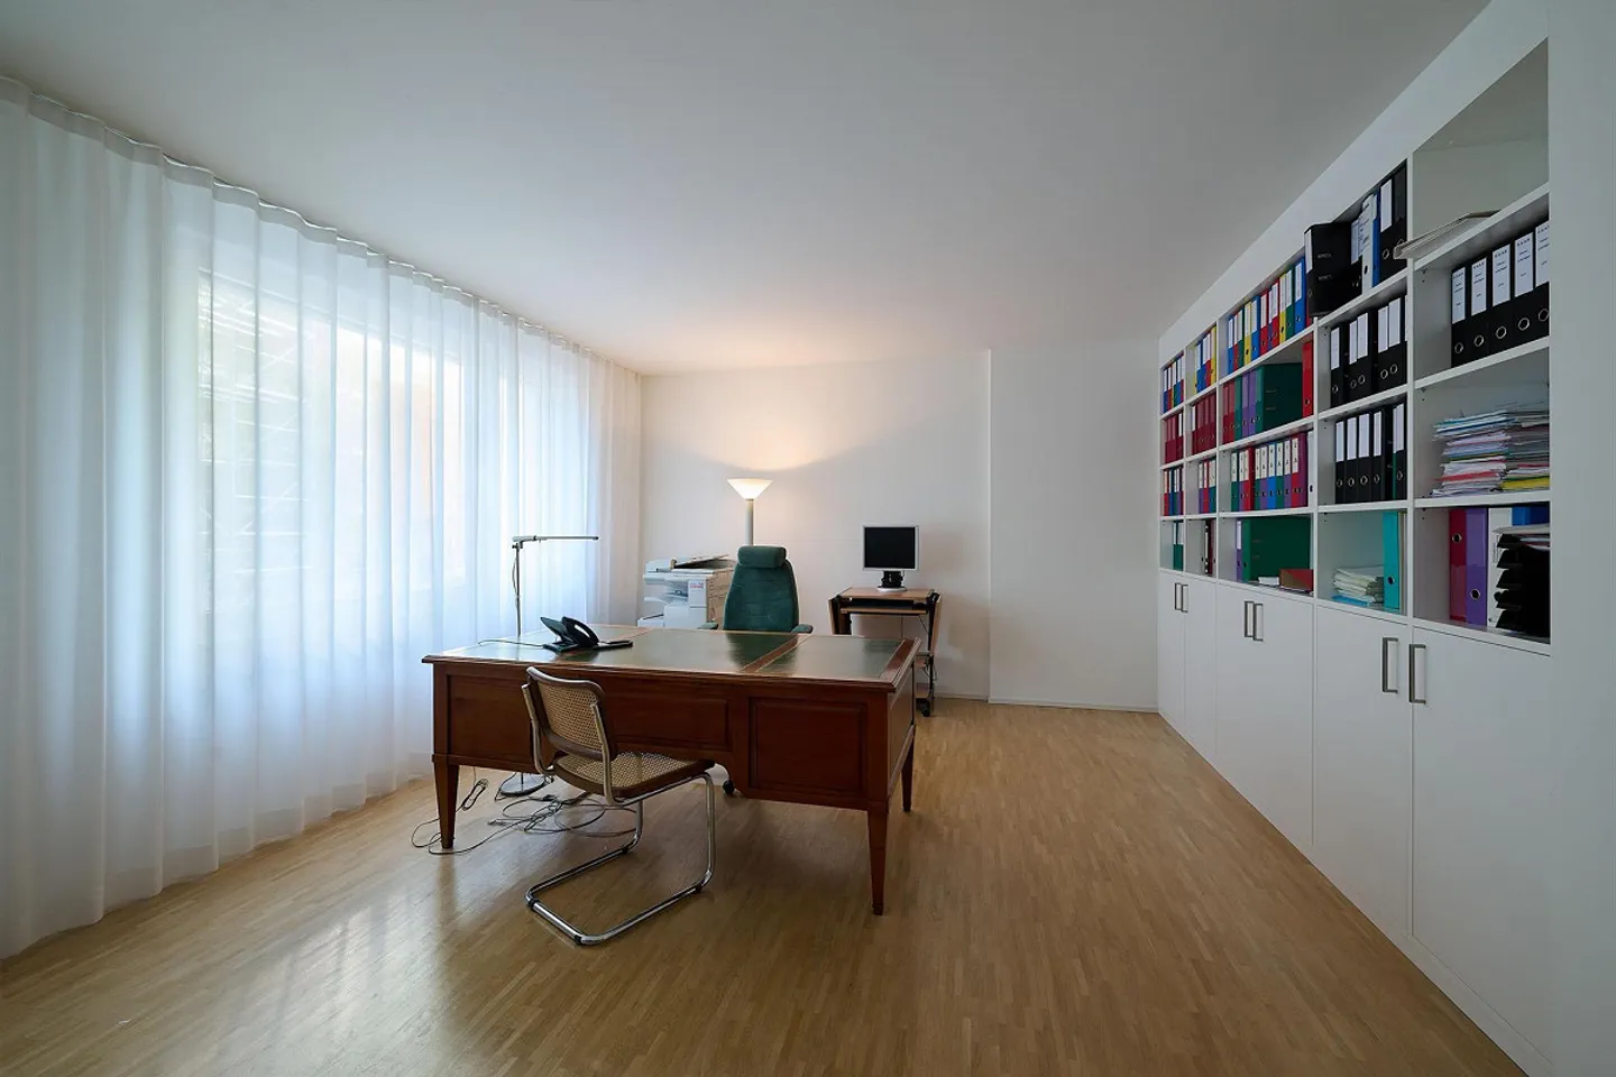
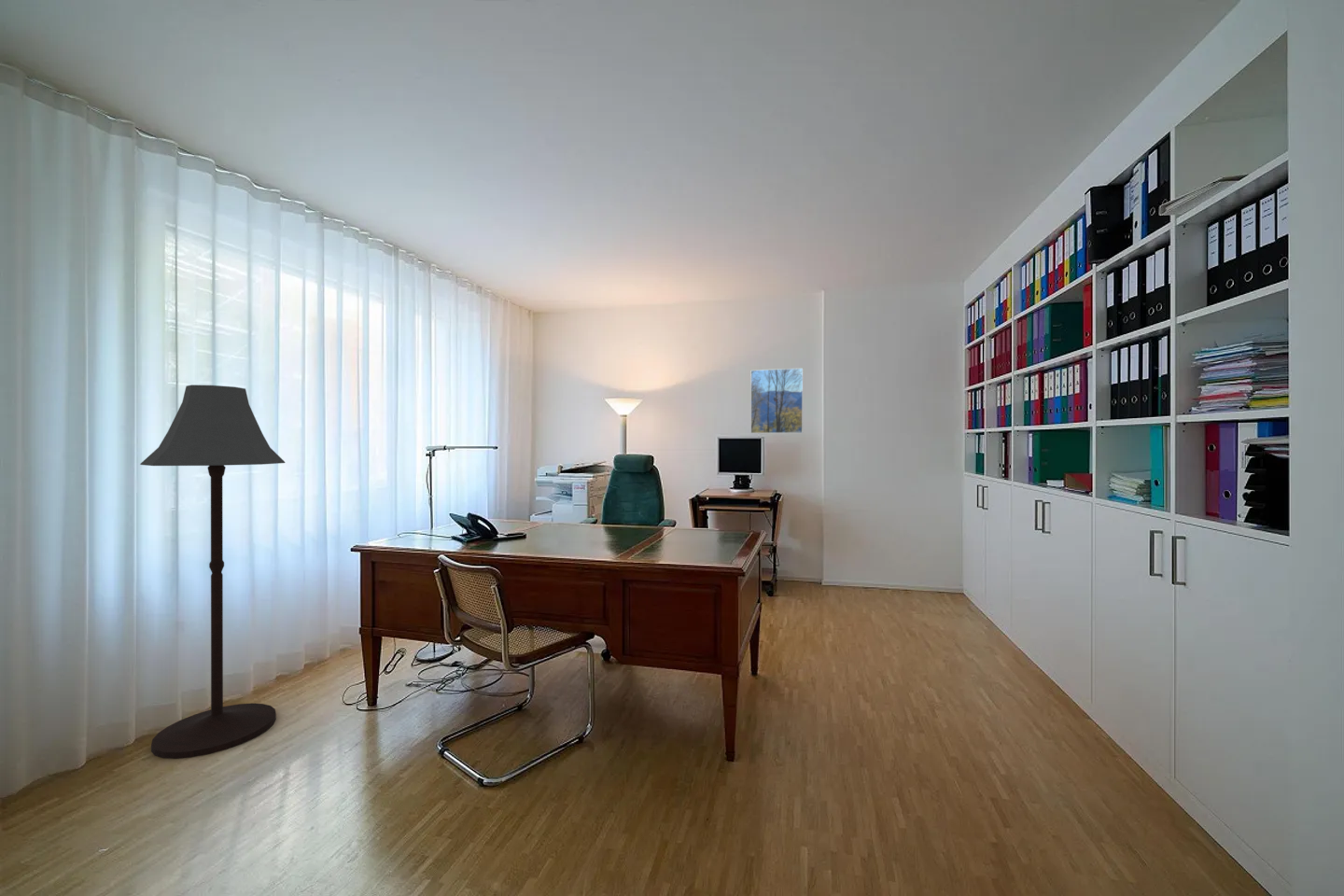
+ floor lamp [139,384,286,760]
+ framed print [749,367,804,434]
